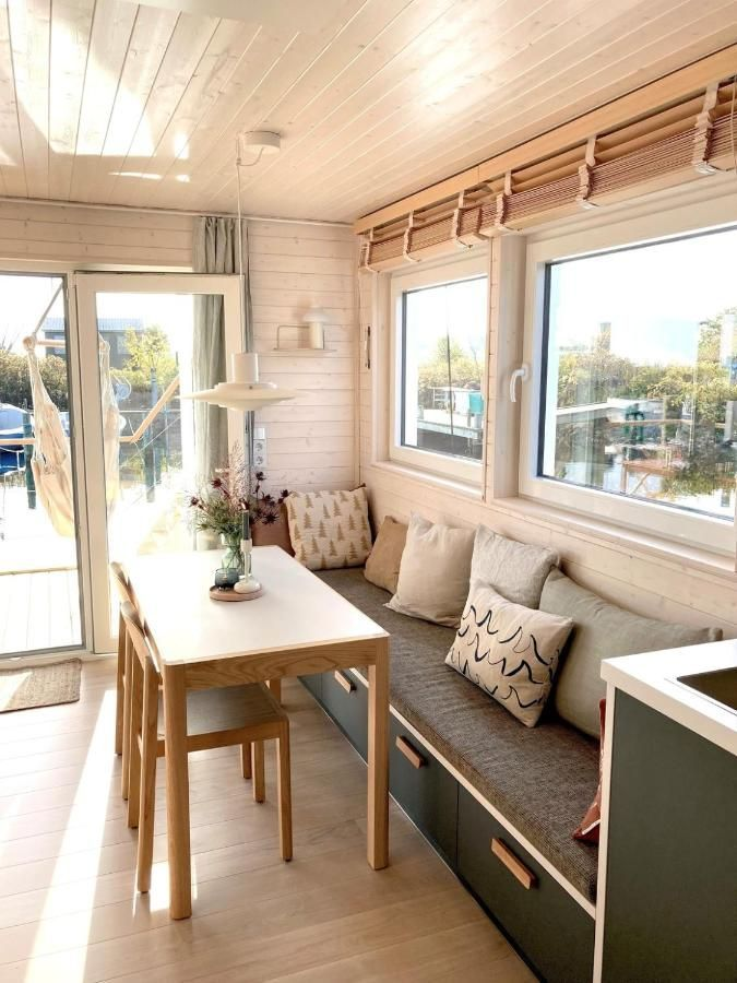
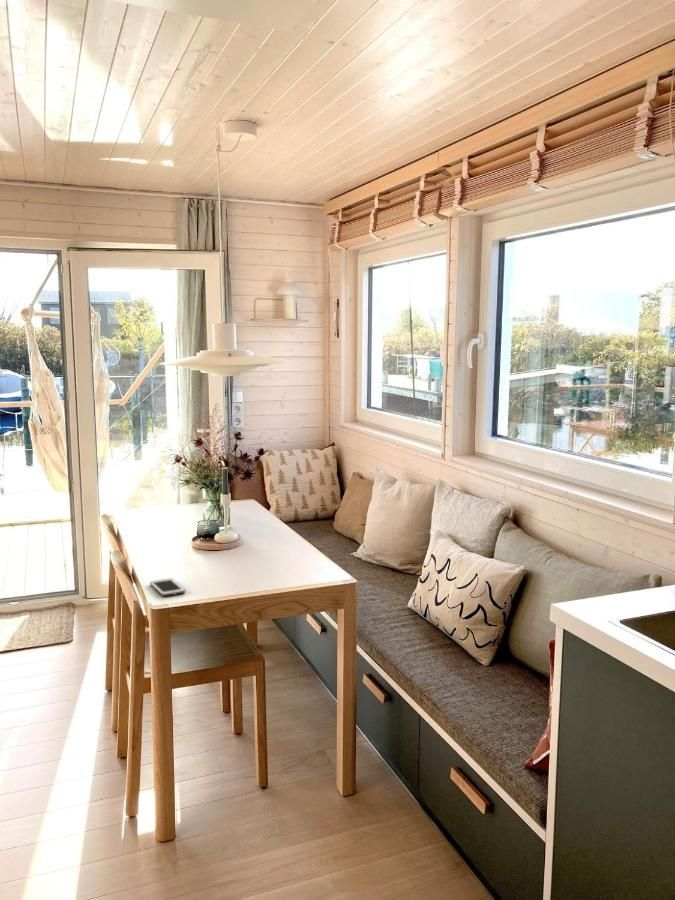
+ cell phone [149,577,186,597]
